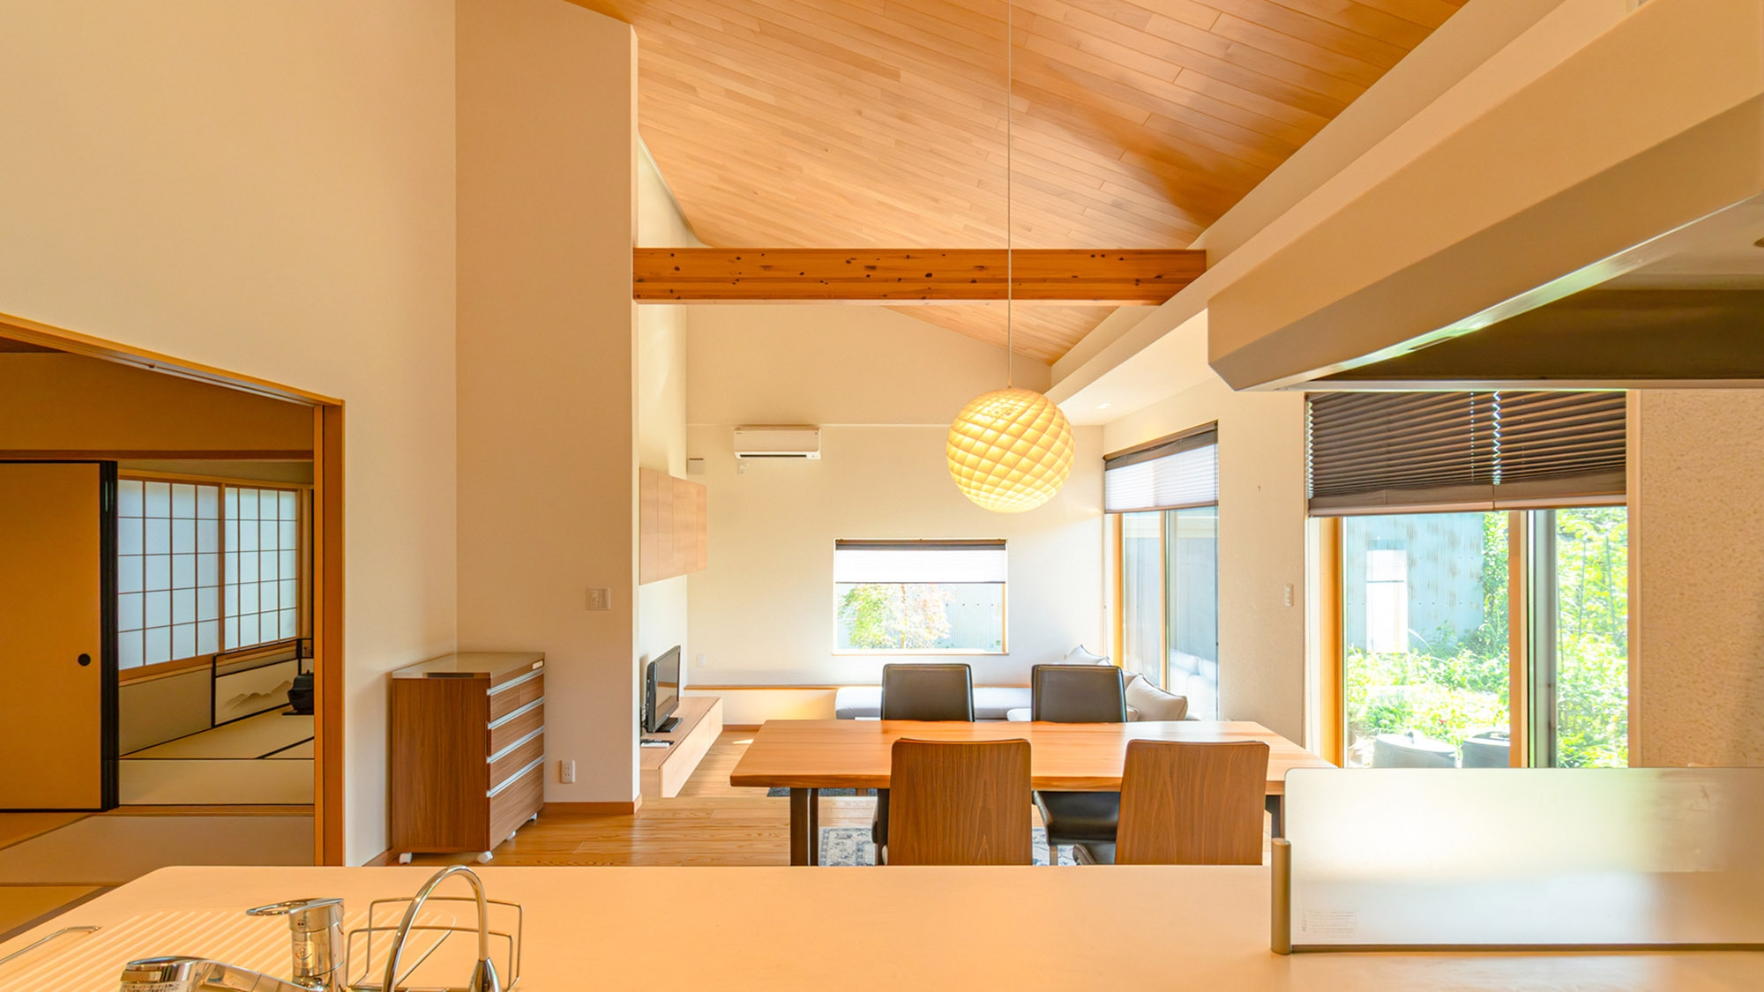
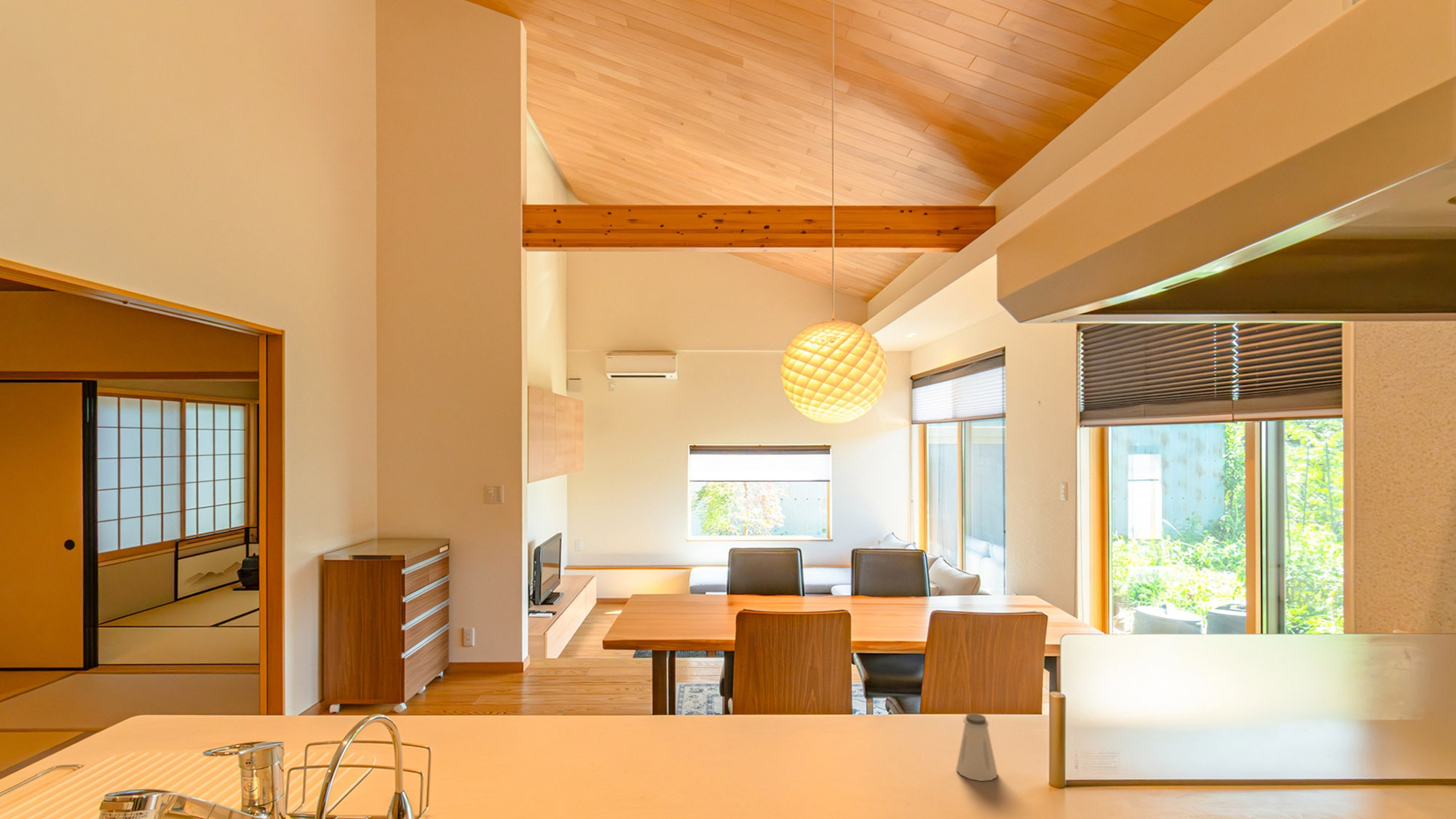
+ saltshaker [955,713,998,782]
